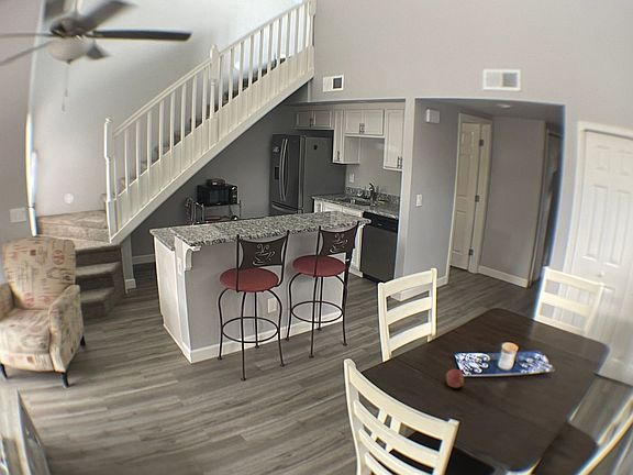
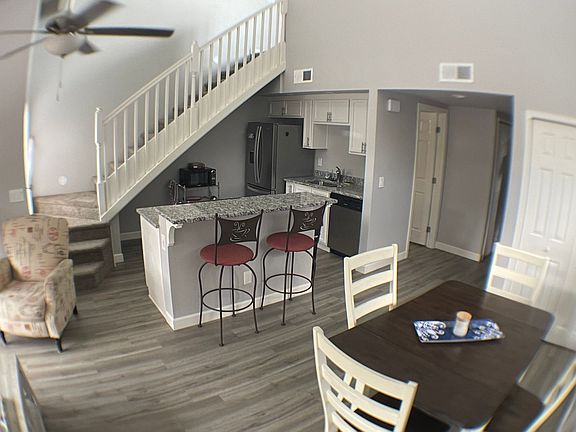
- apple [445,368,465,389]
